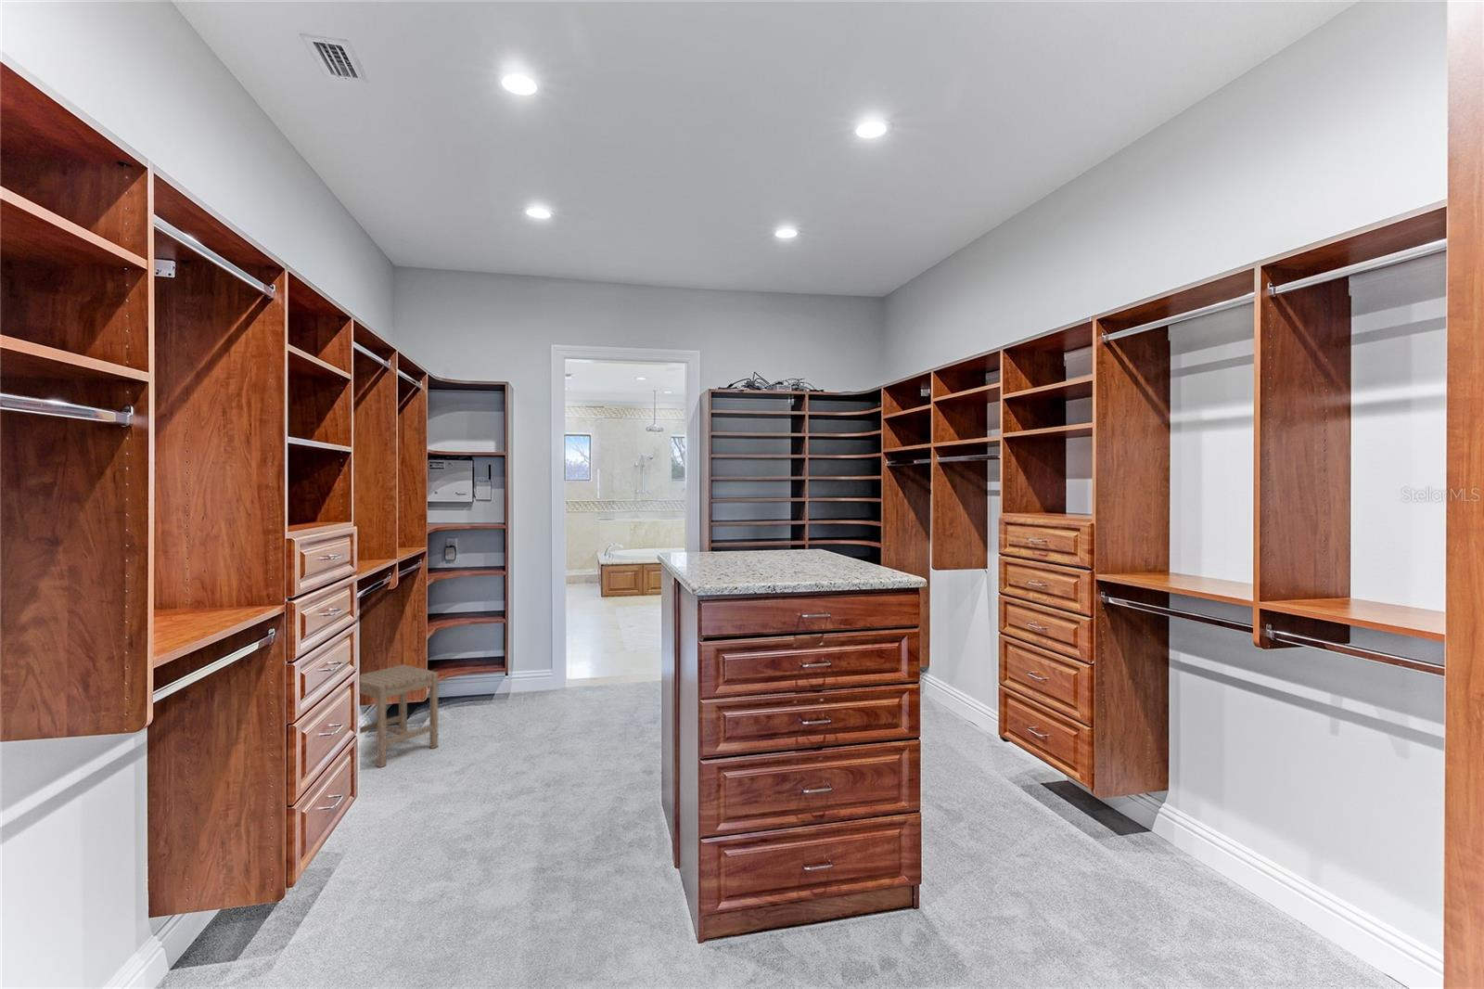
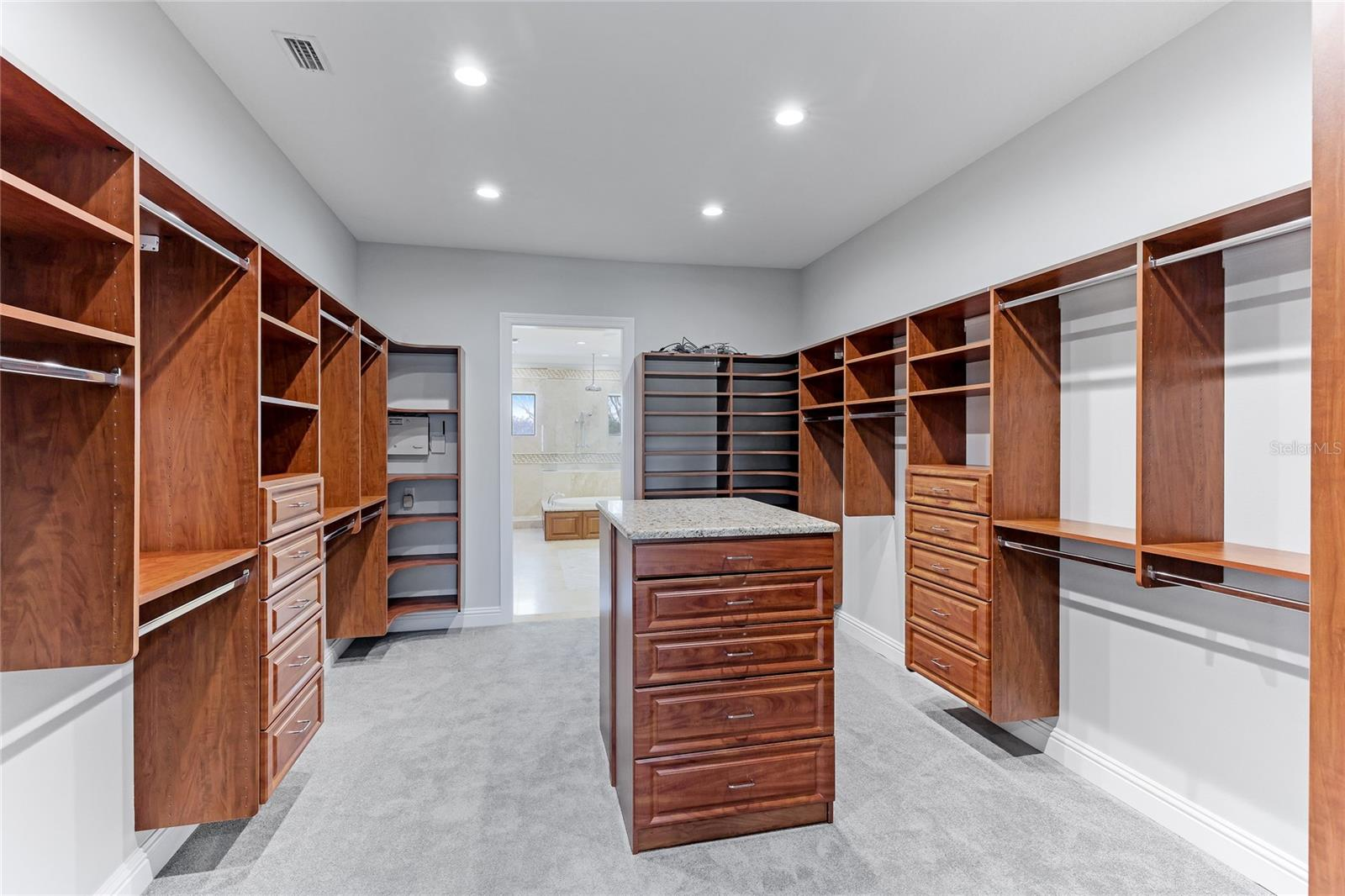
- stool [359,663,439,768]
